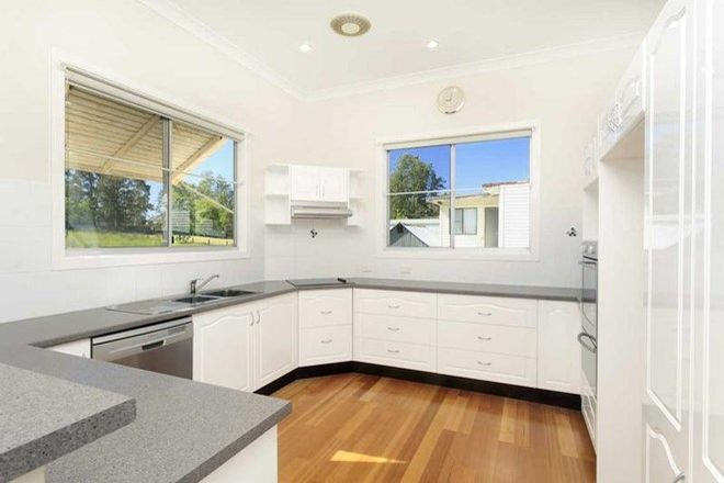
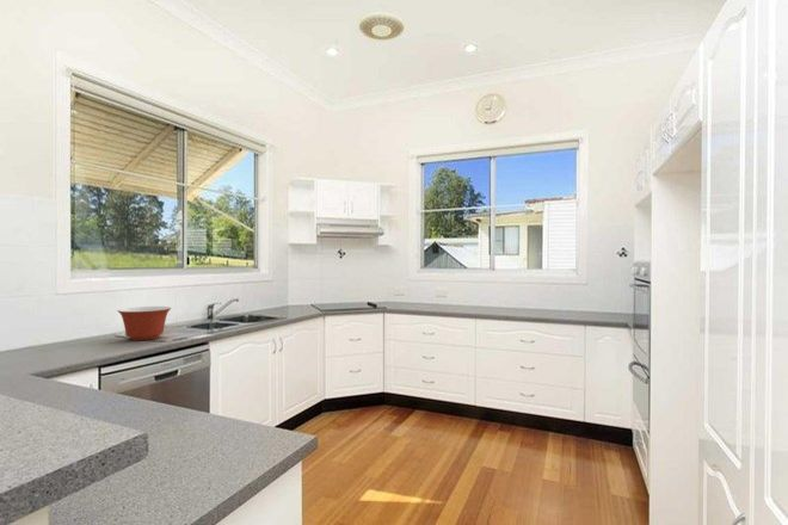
+ mixing bowl [116,305,172,341]
